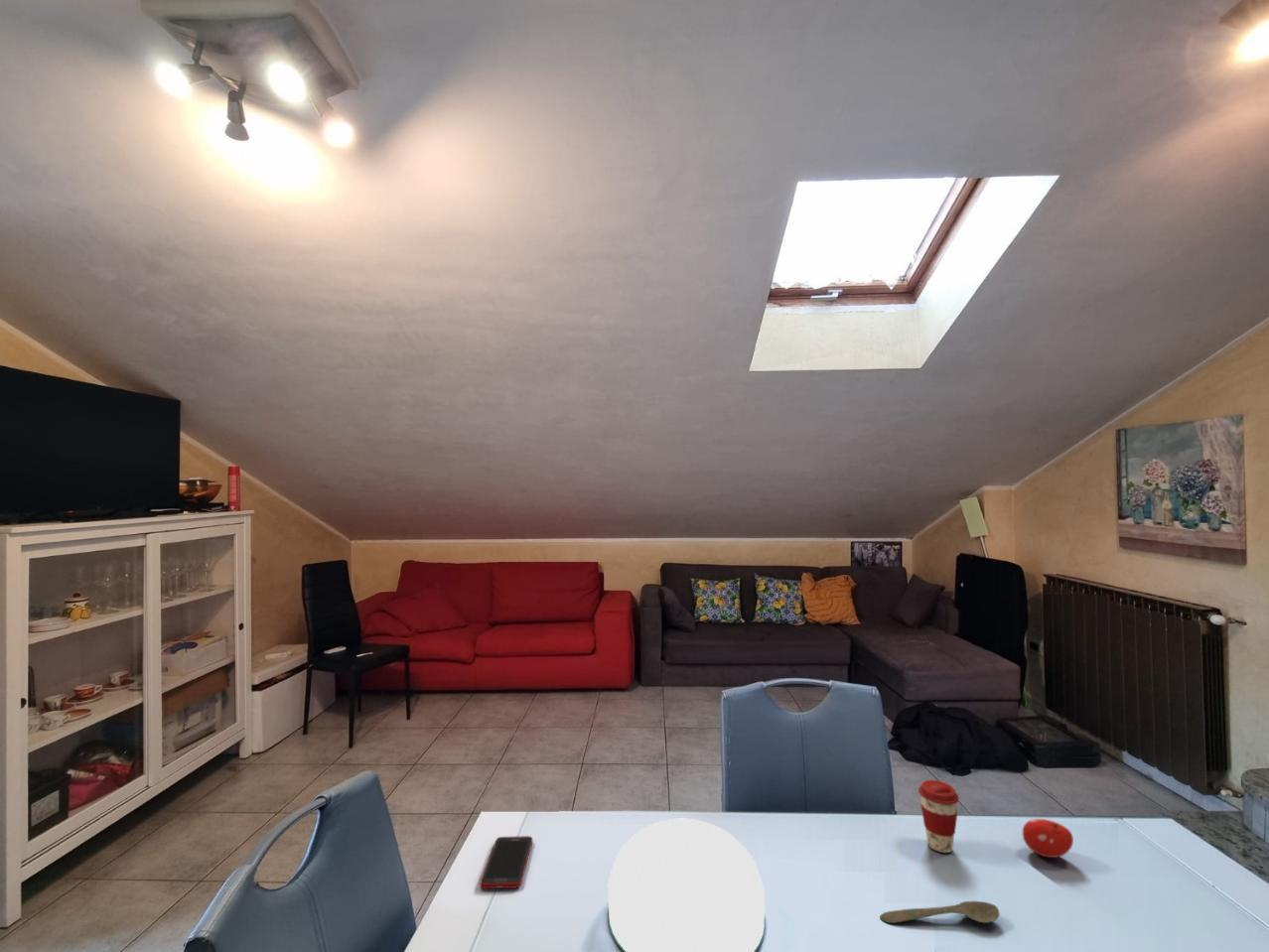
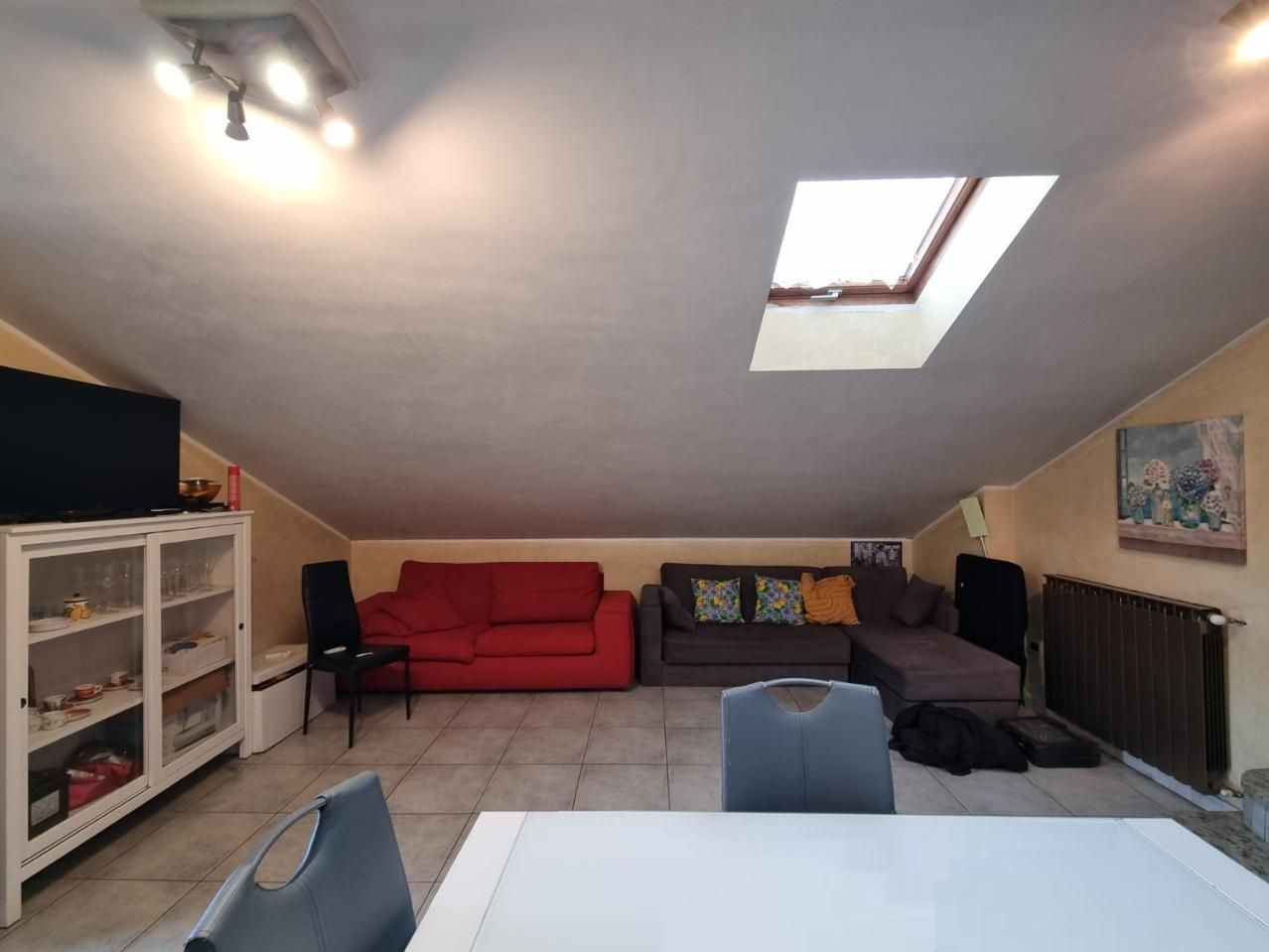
- fruit [1022,818,1074,859]
- spoon [879,900,1000,924]
- coffee cup [917,779,960,854]
- cell phone [479,835,533,889]
- plate [607,818,766,952]
